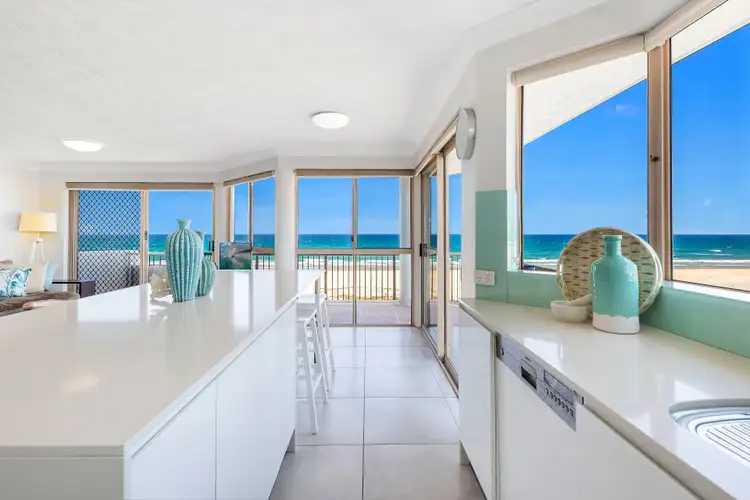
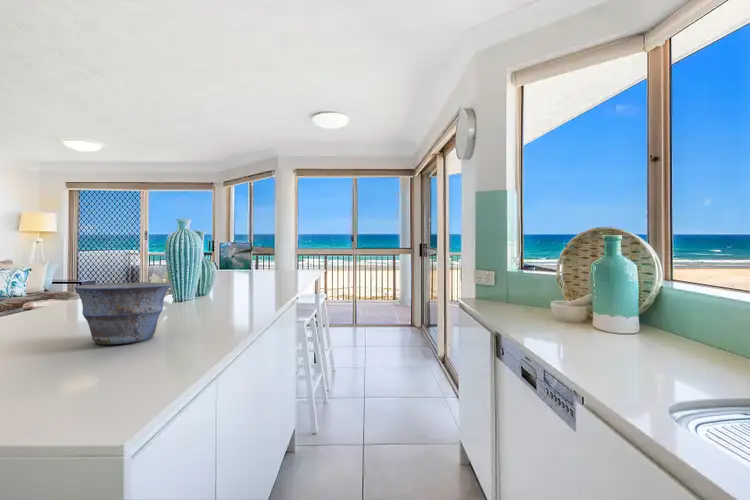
+ bowl [73,281,172,346]
